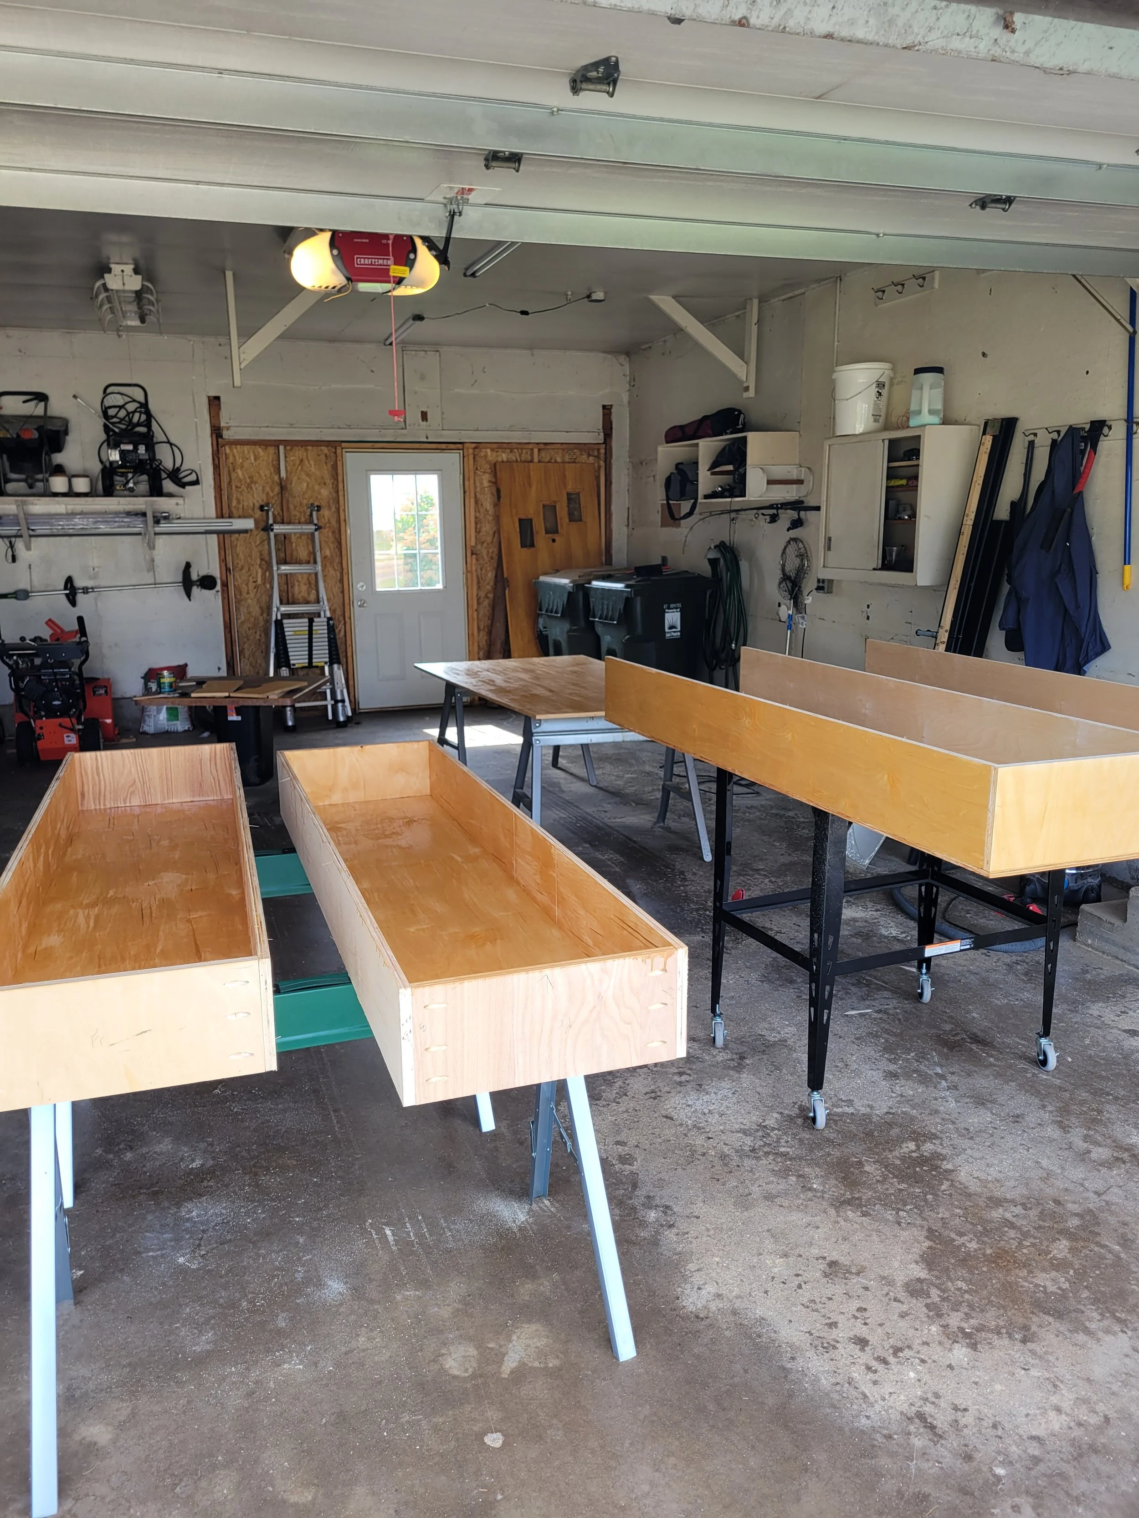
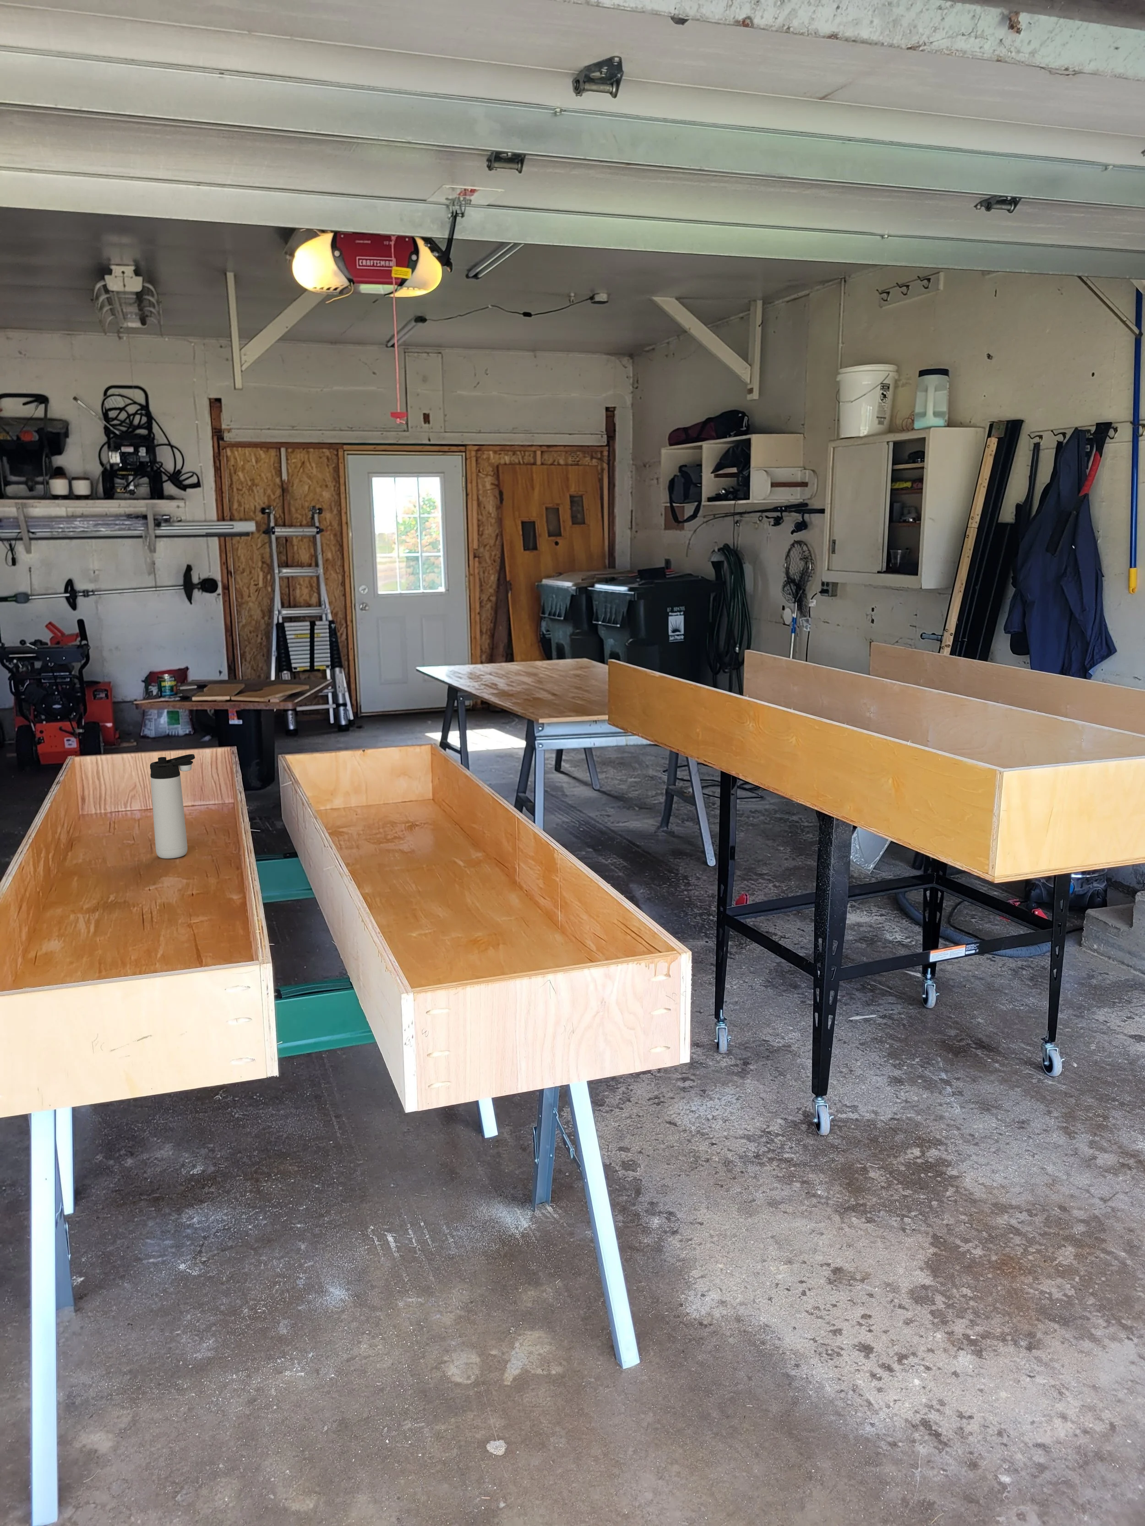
+ thermos bottle [149,754,196,859]
